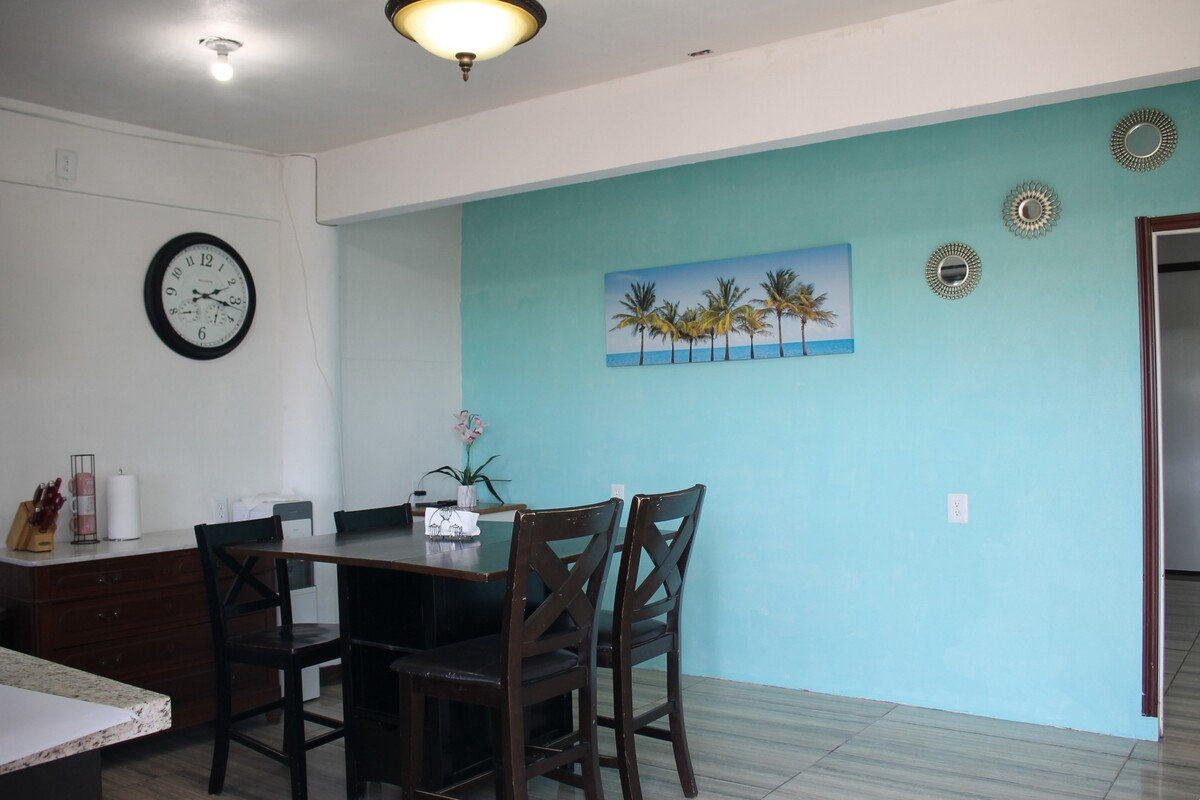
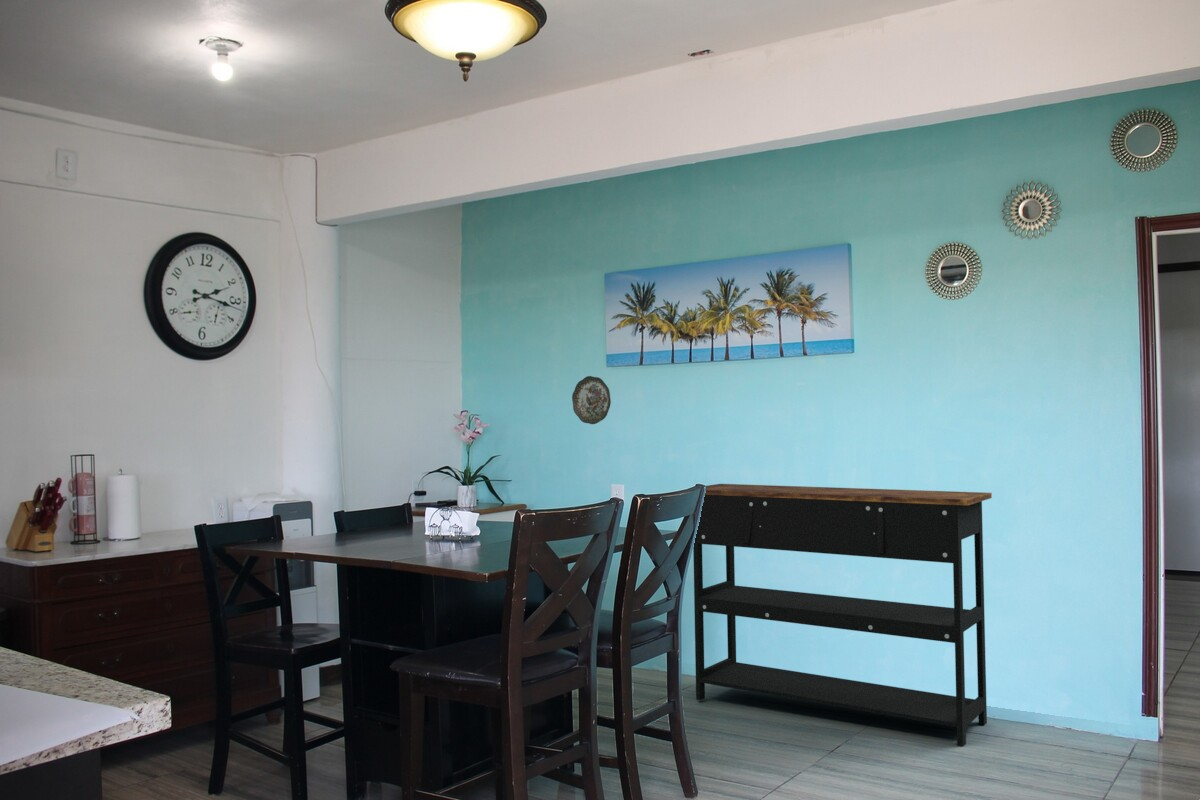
+ console table [692,483,993,748]
+ decorative plate [571,375,612,425]
